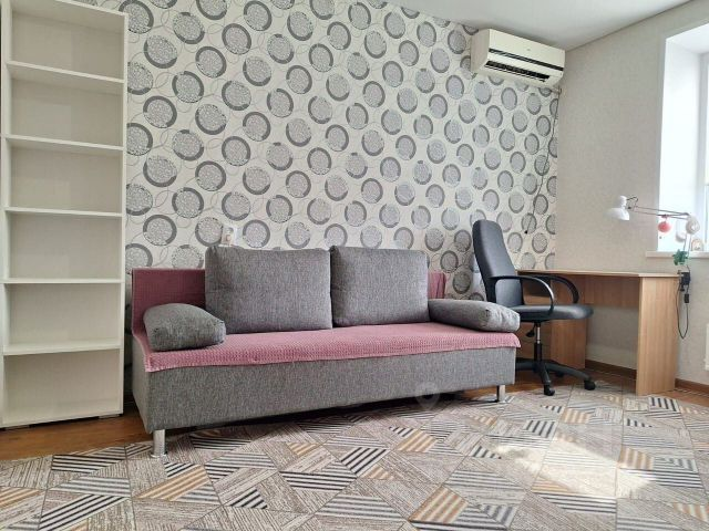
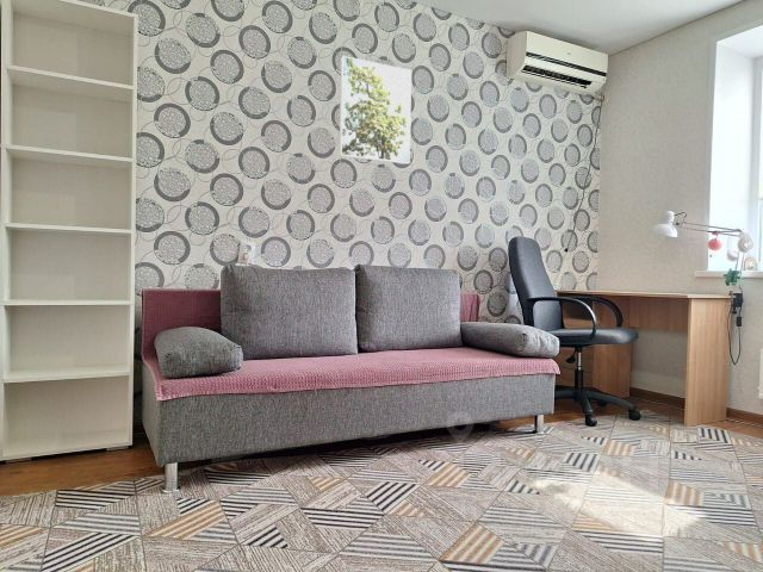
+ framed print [337,55,412,166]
